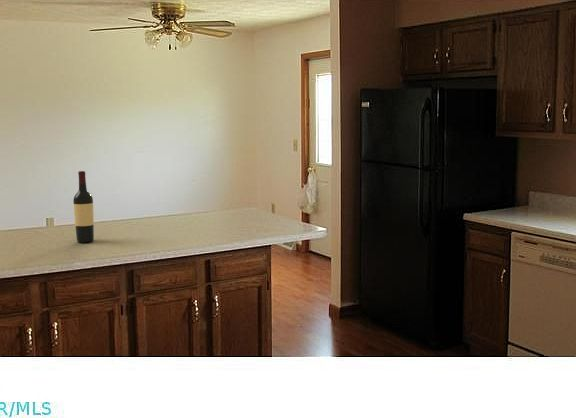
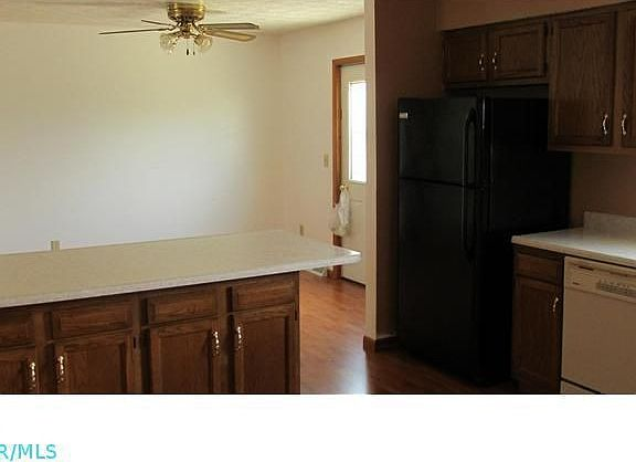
- wine bottle [72,170,95,243]
